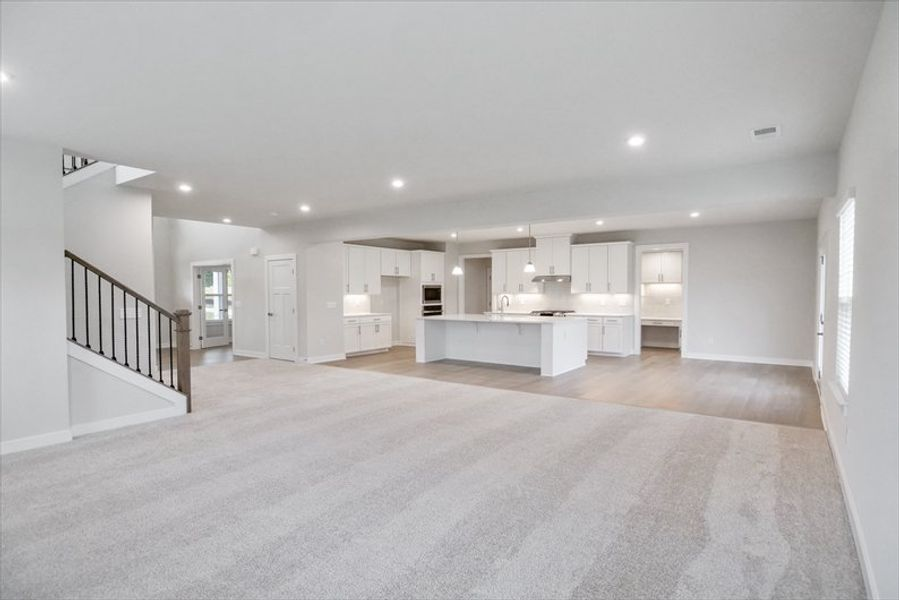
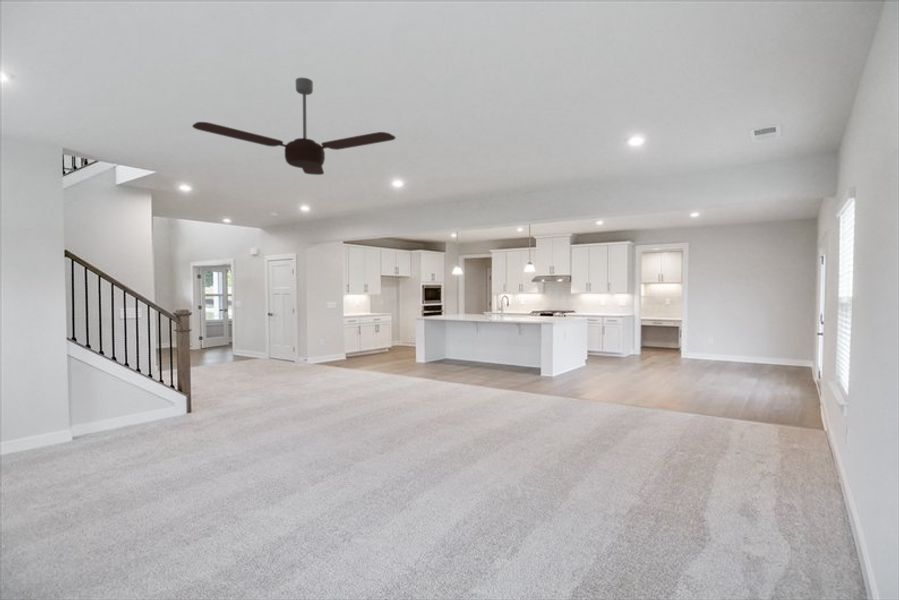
+ ceiling fan [191,77,396,176]
